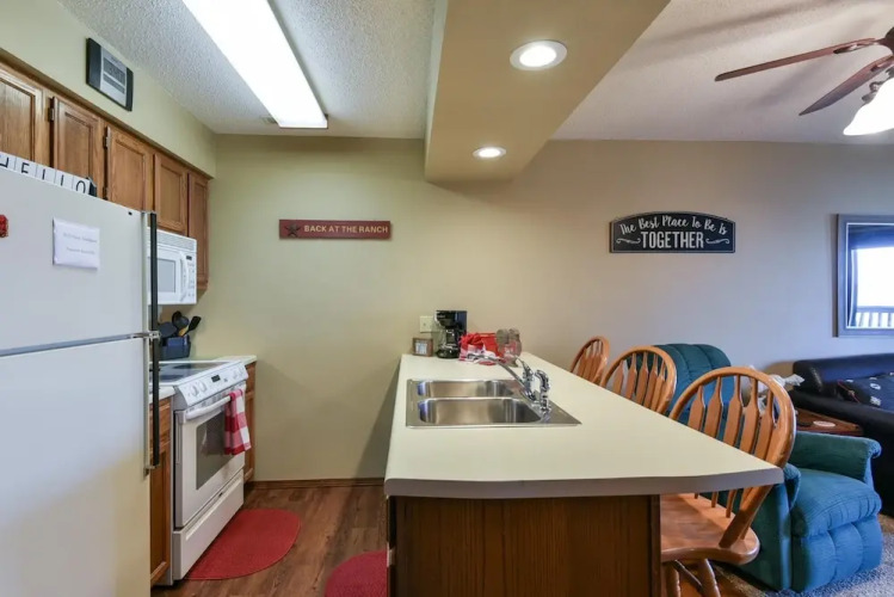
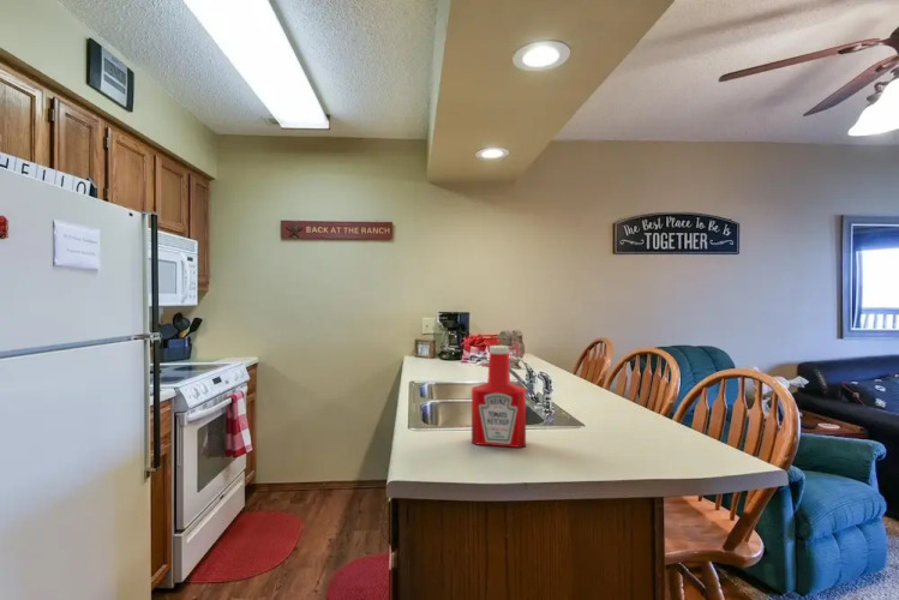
+ soap bottle [471,344,527,449]
